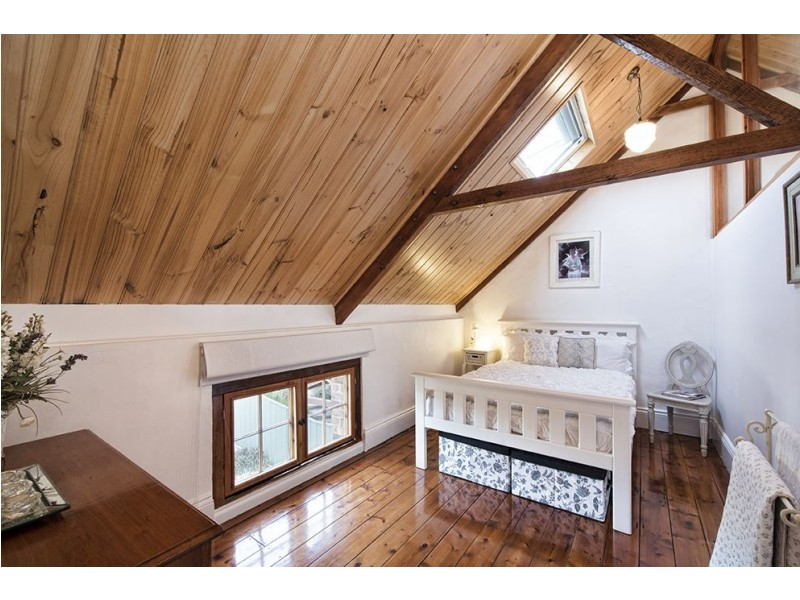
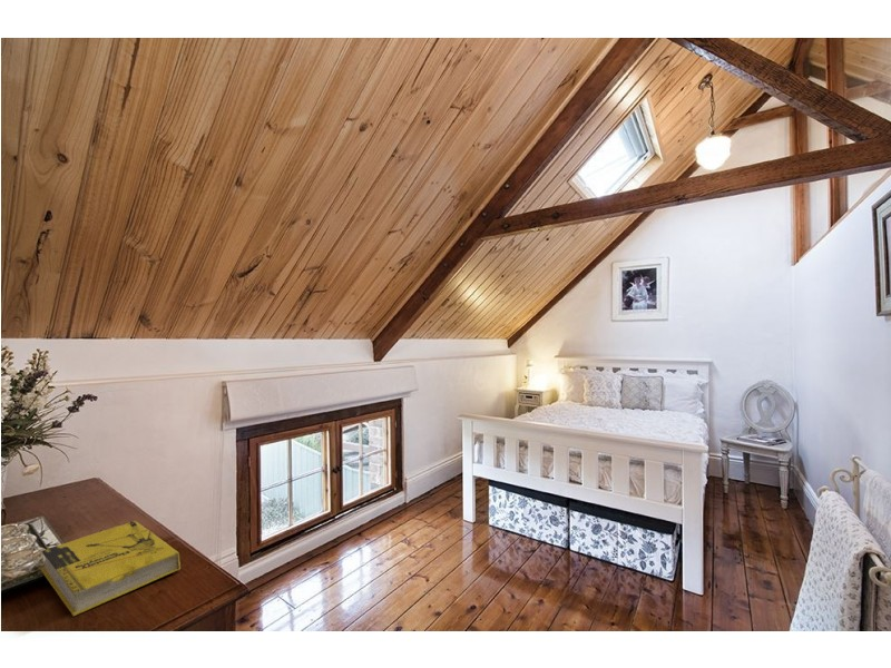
+ book [39,520,182,617]
